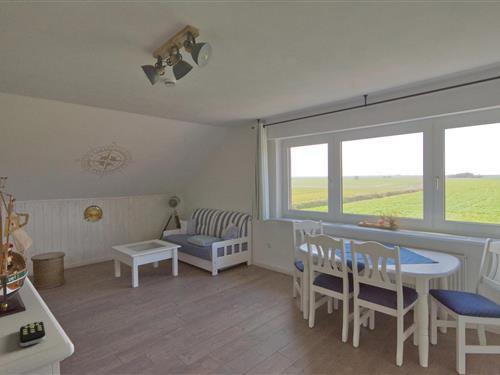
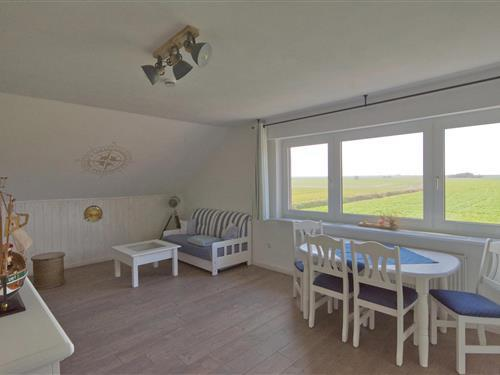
- remote control [19,320,47,347]
